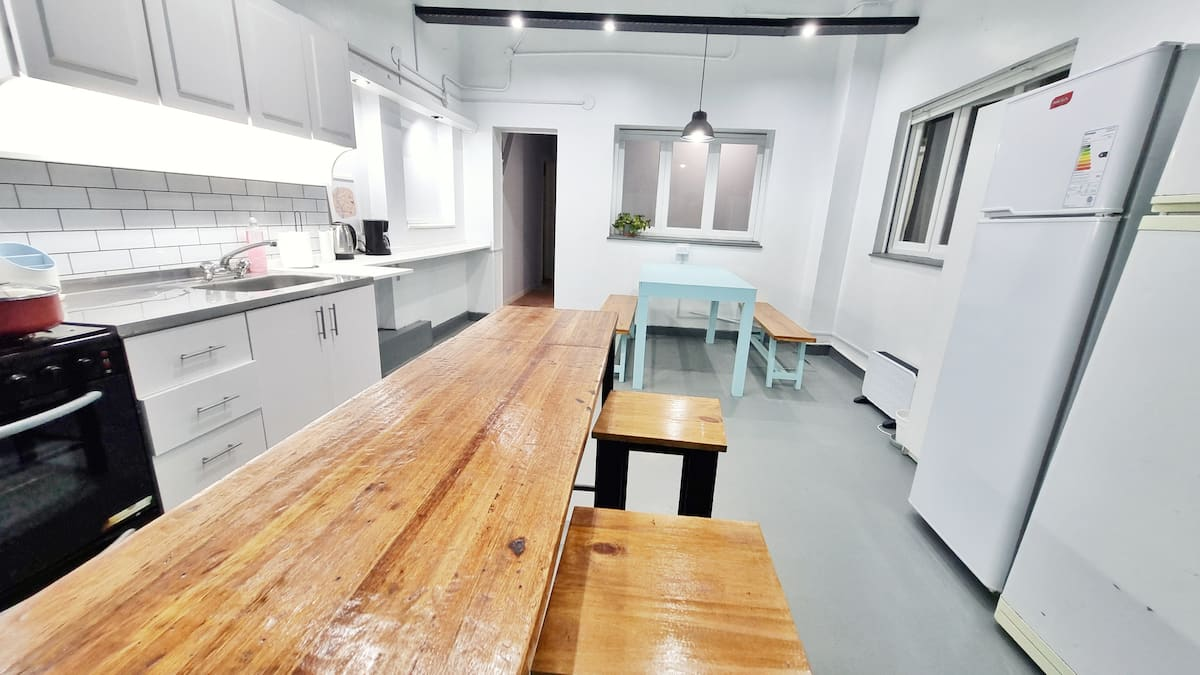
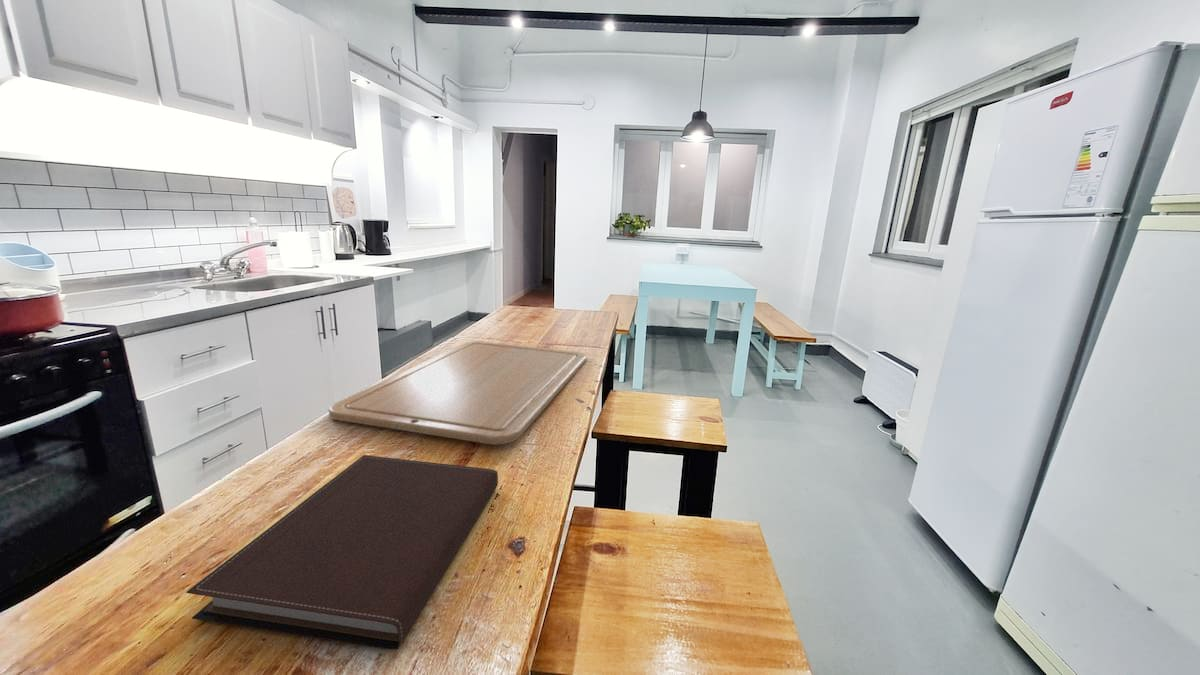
+ chopping board [328,340,588,446]
+ notebook [185,454,499,650]
